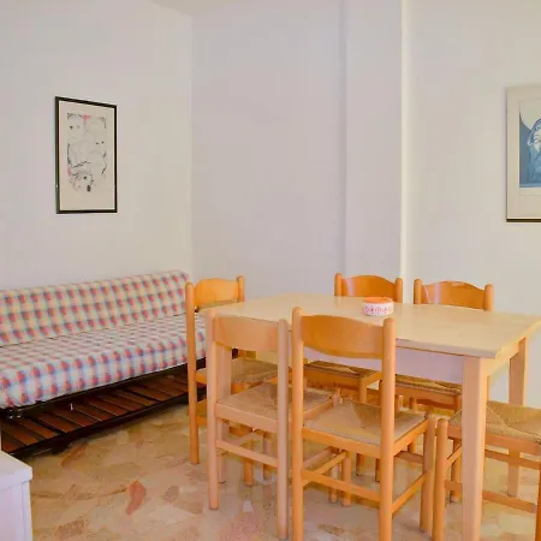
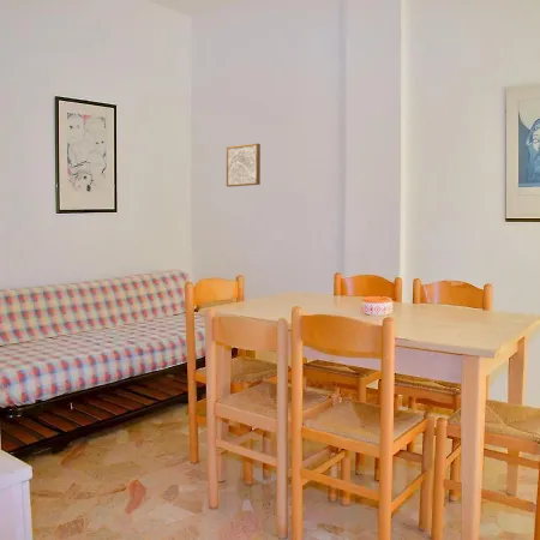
+ wall art [226,143,262,188]
